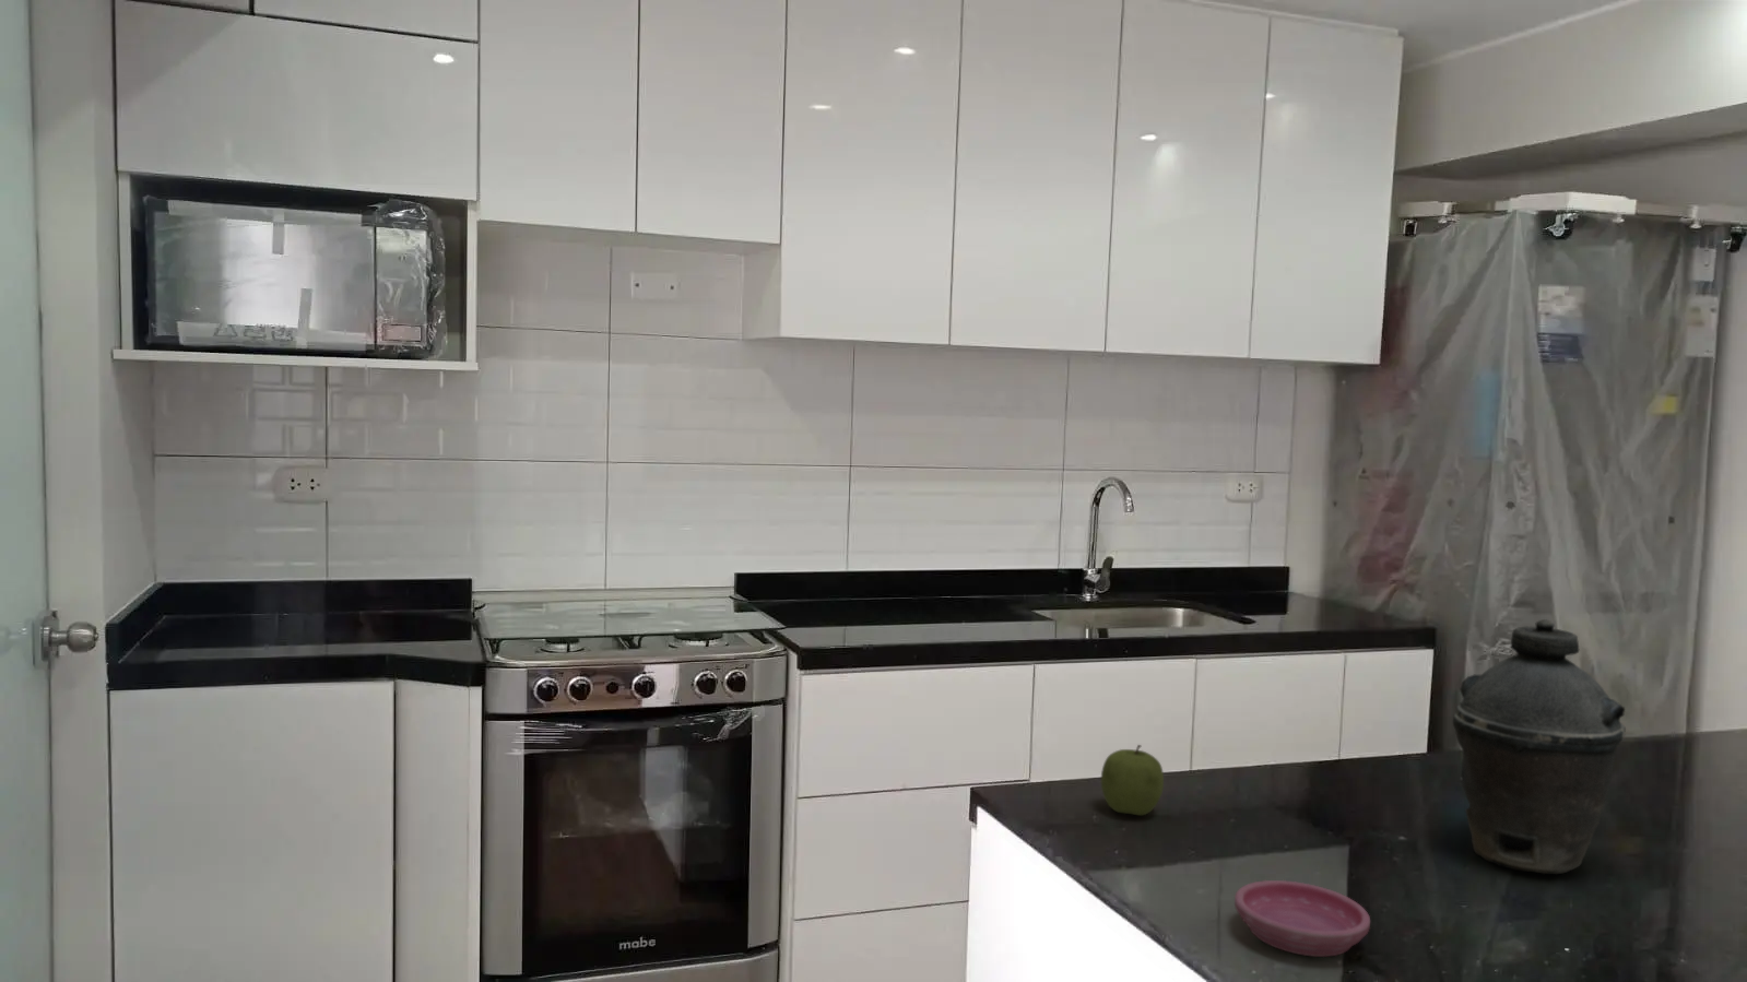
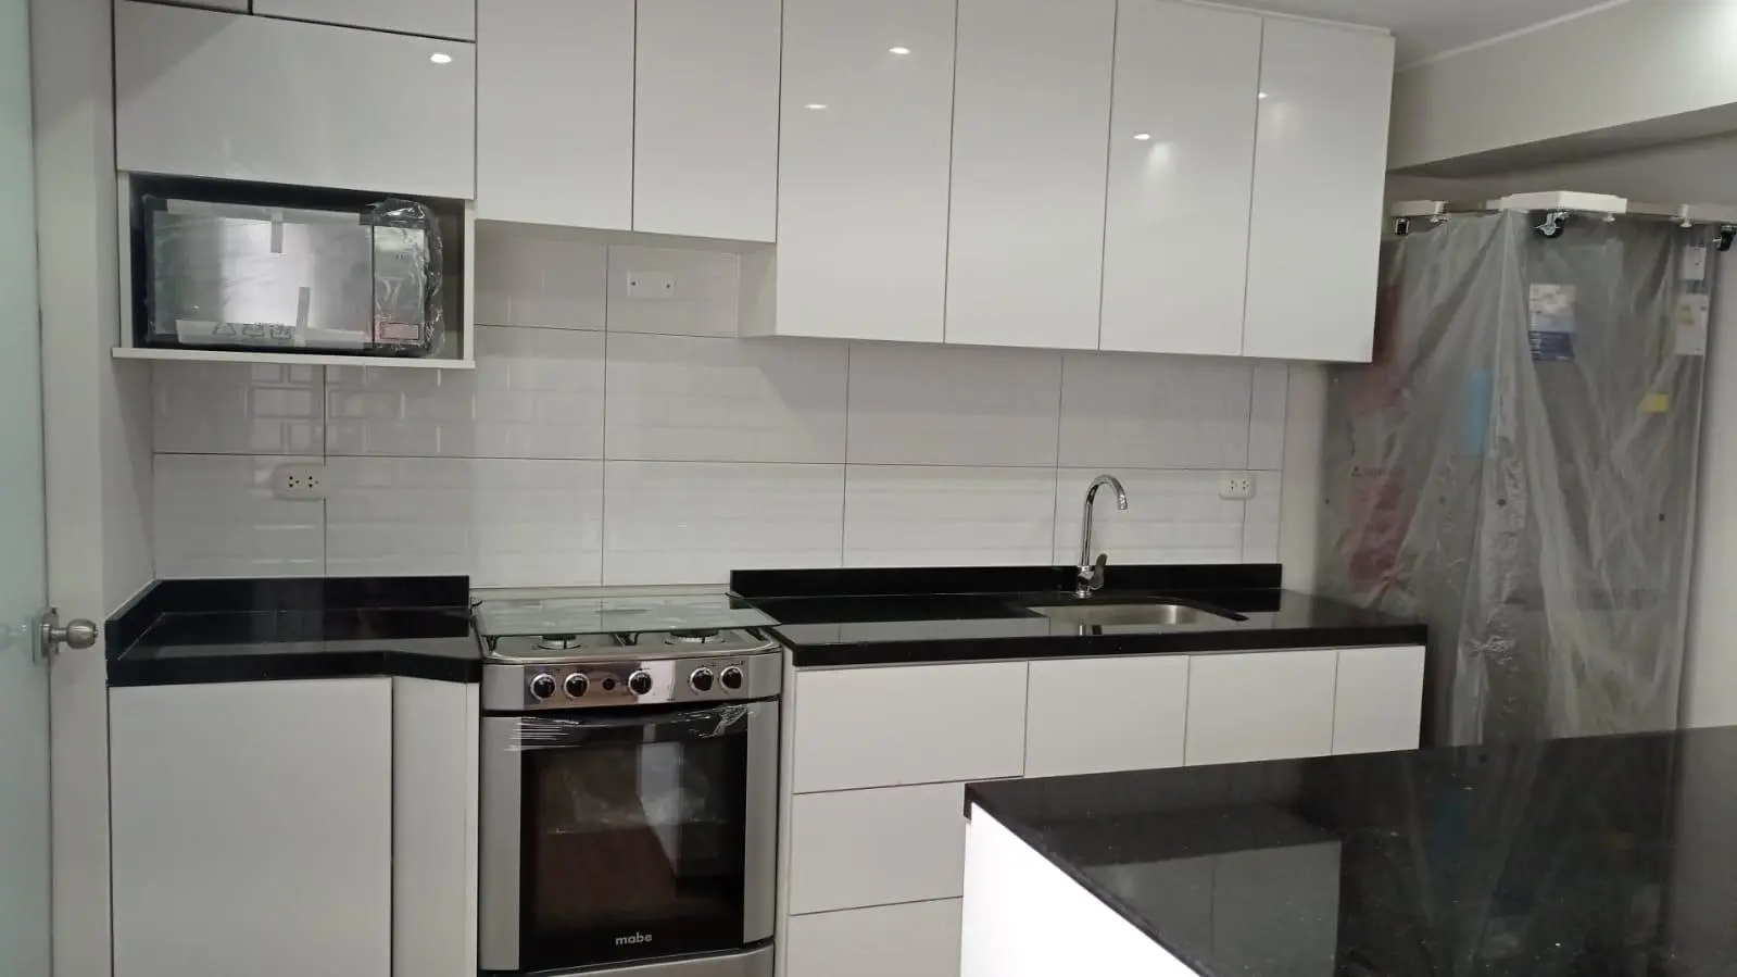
- fruit [1100,743,1165,817]
- kettle [1452,619,1627,876]
- saucer [1233,879,1371,958]
